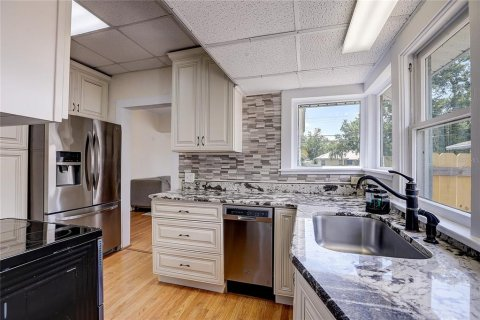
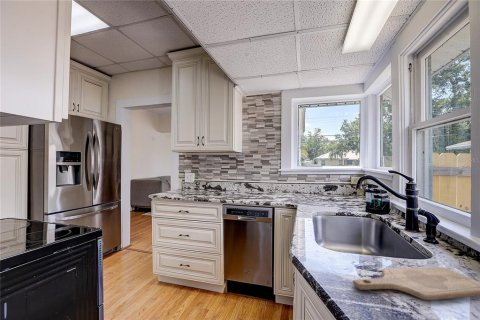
+ cutting board [352,266,480,301]
